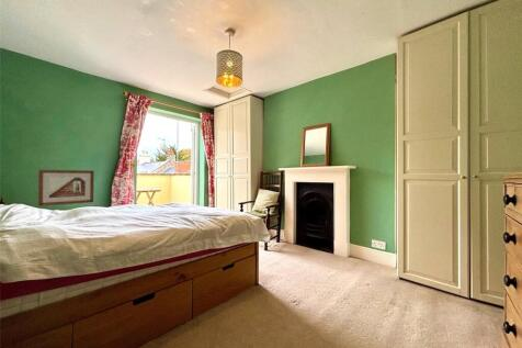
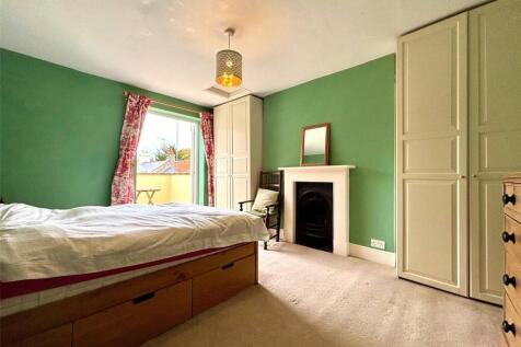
- picture frame [37,169,95,207]
